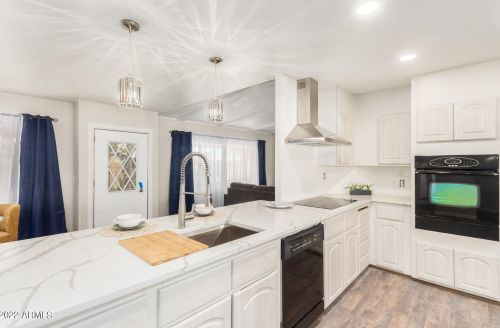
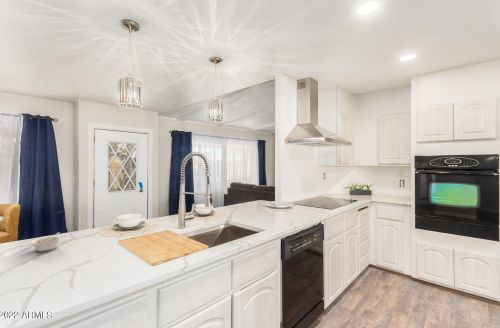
+ legume [30,232,62,253]
